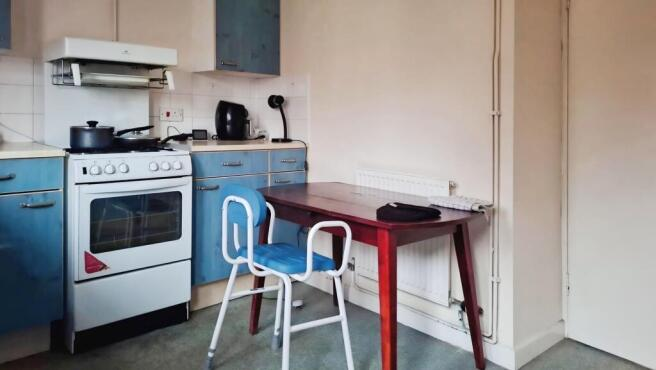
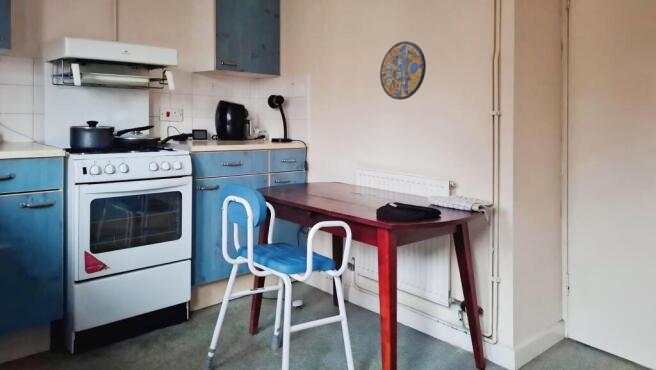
+ manhole cover [379,40,427,101]
